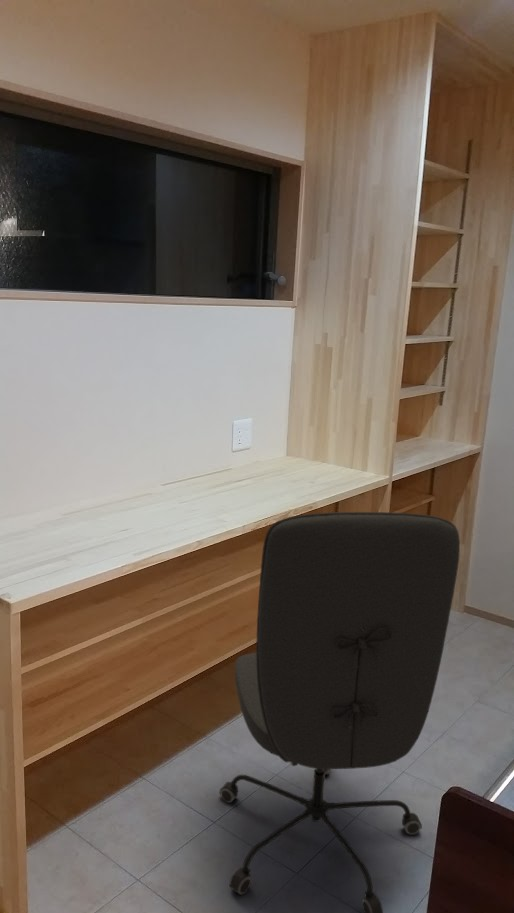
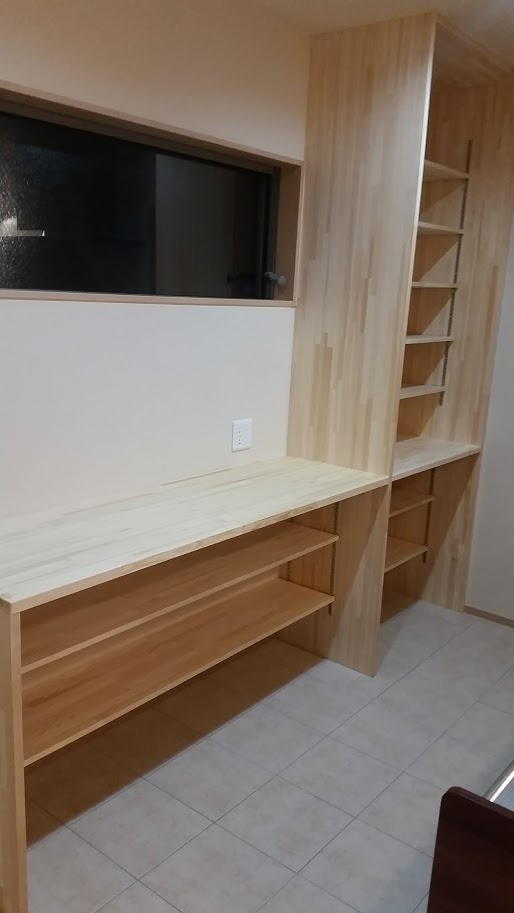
- office chair [218,511,461,913]
